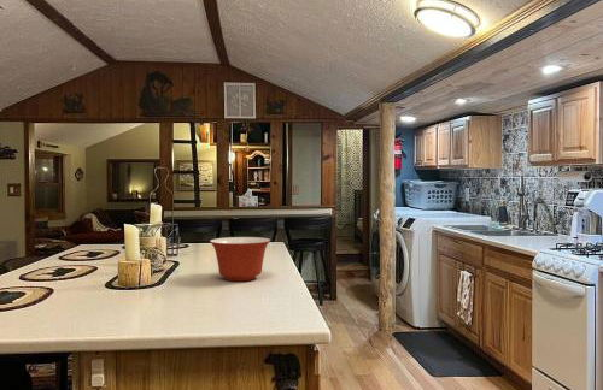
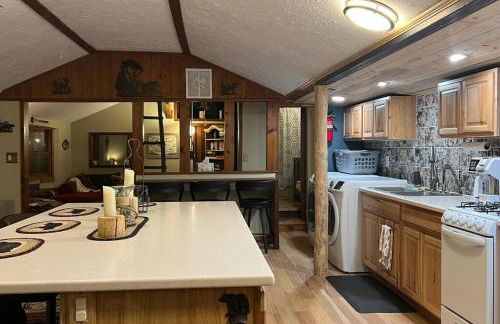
- mixing bowl [209,236,271,282]
